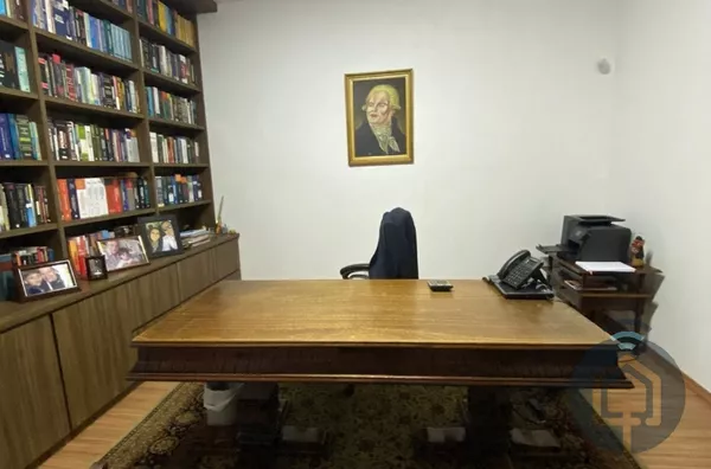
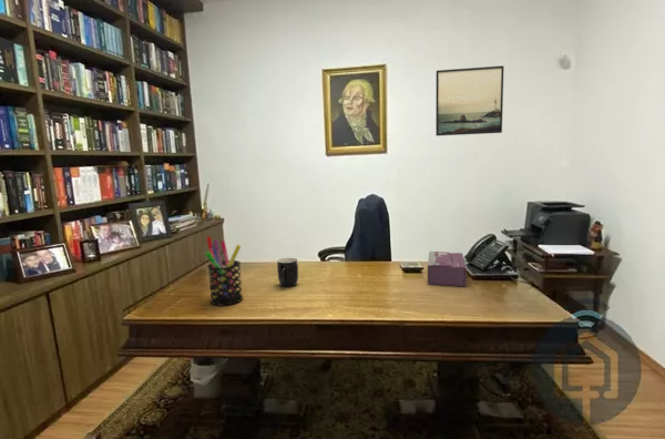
+ mug [276,257,299,288]
+ pen holder [204,235,244,307]
+ tissue box [427,251,468,287]
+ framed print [434,64,505,136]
